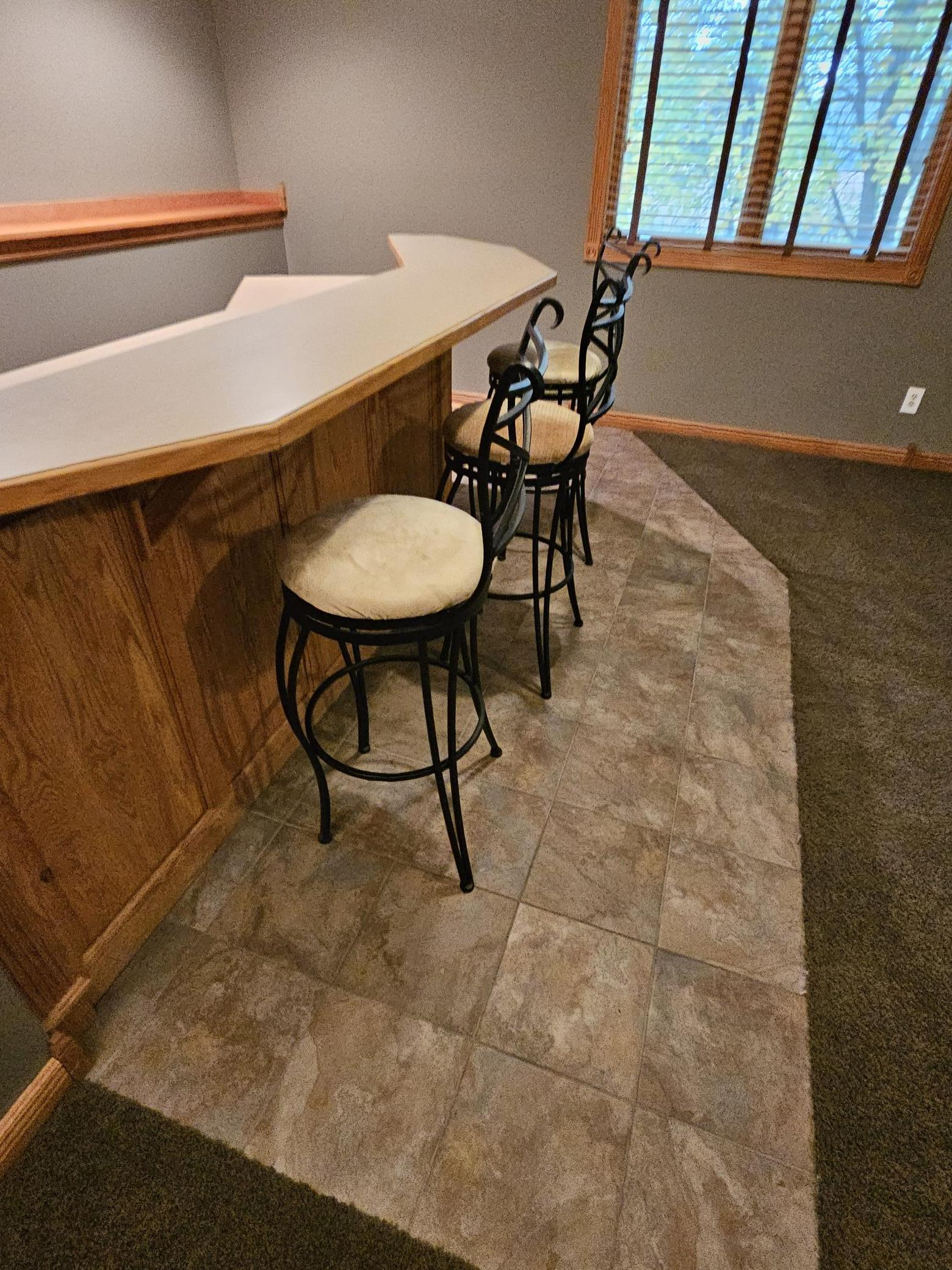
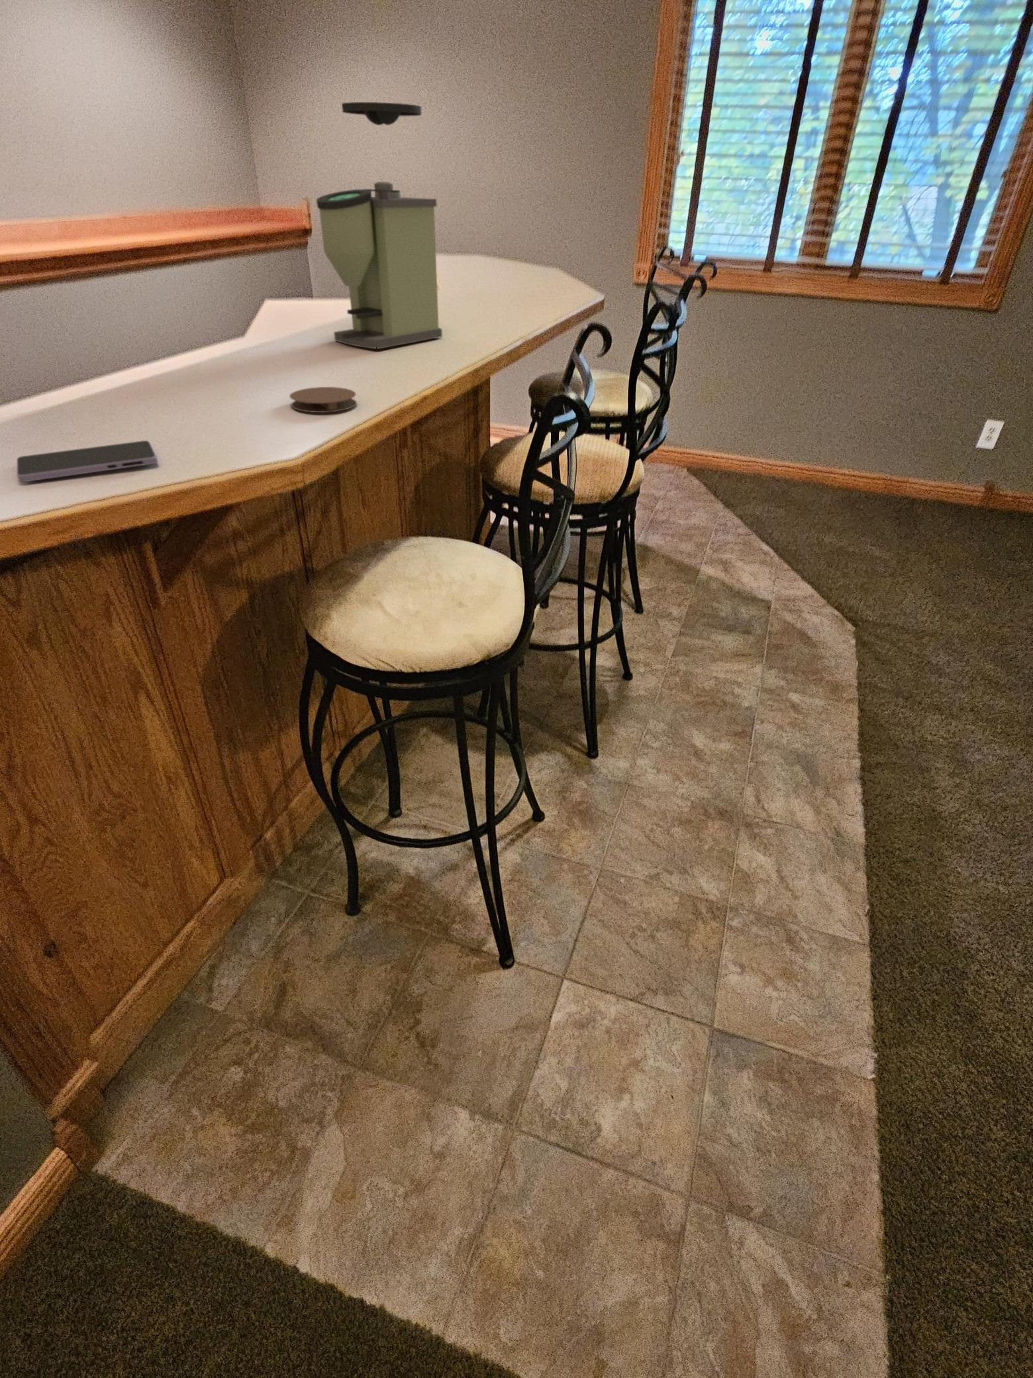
+ coaster [289,386,358,413]
+ smartphone [16,439,158,483]
+ coffee grinder [316,101,443,349]
